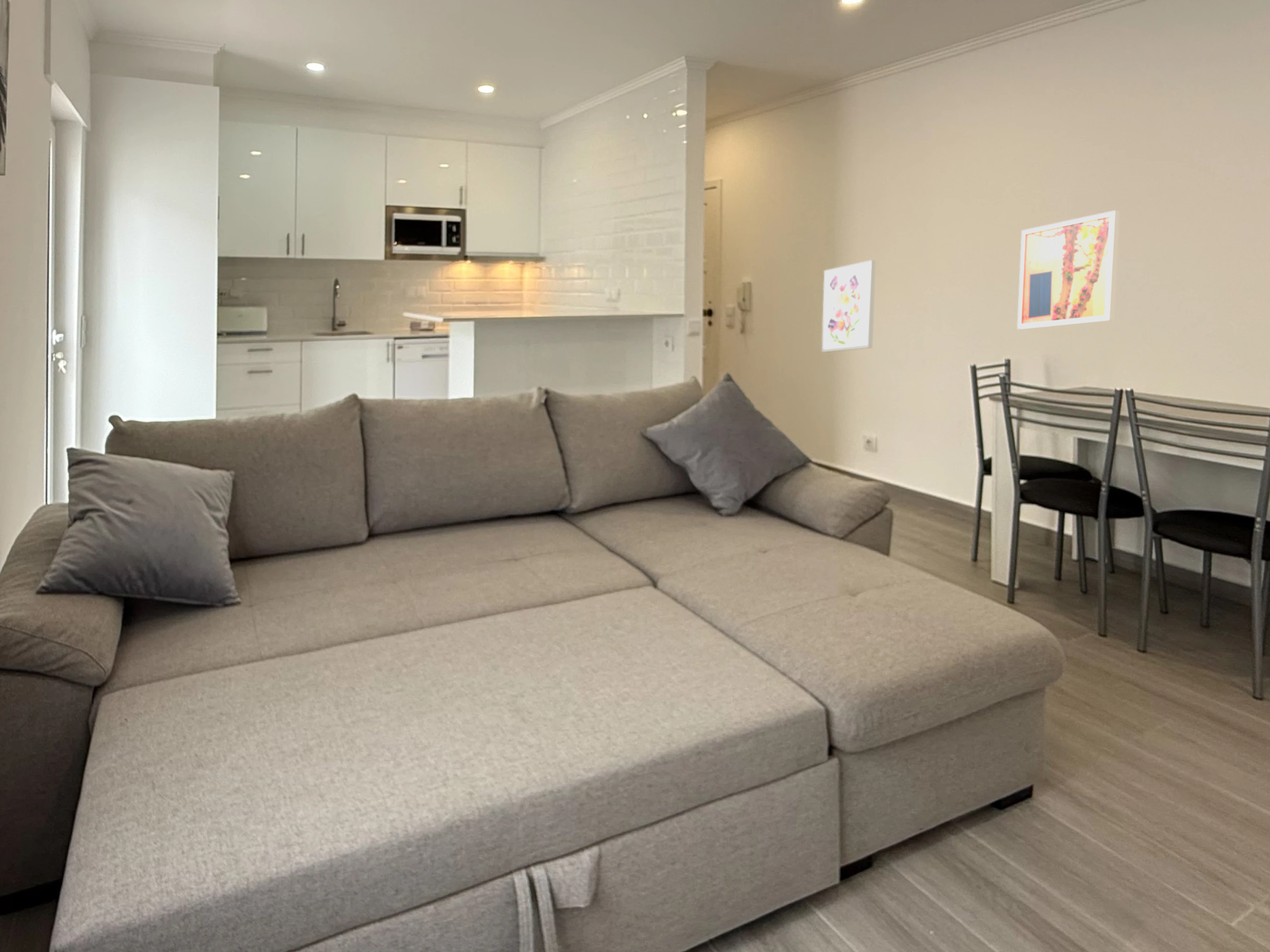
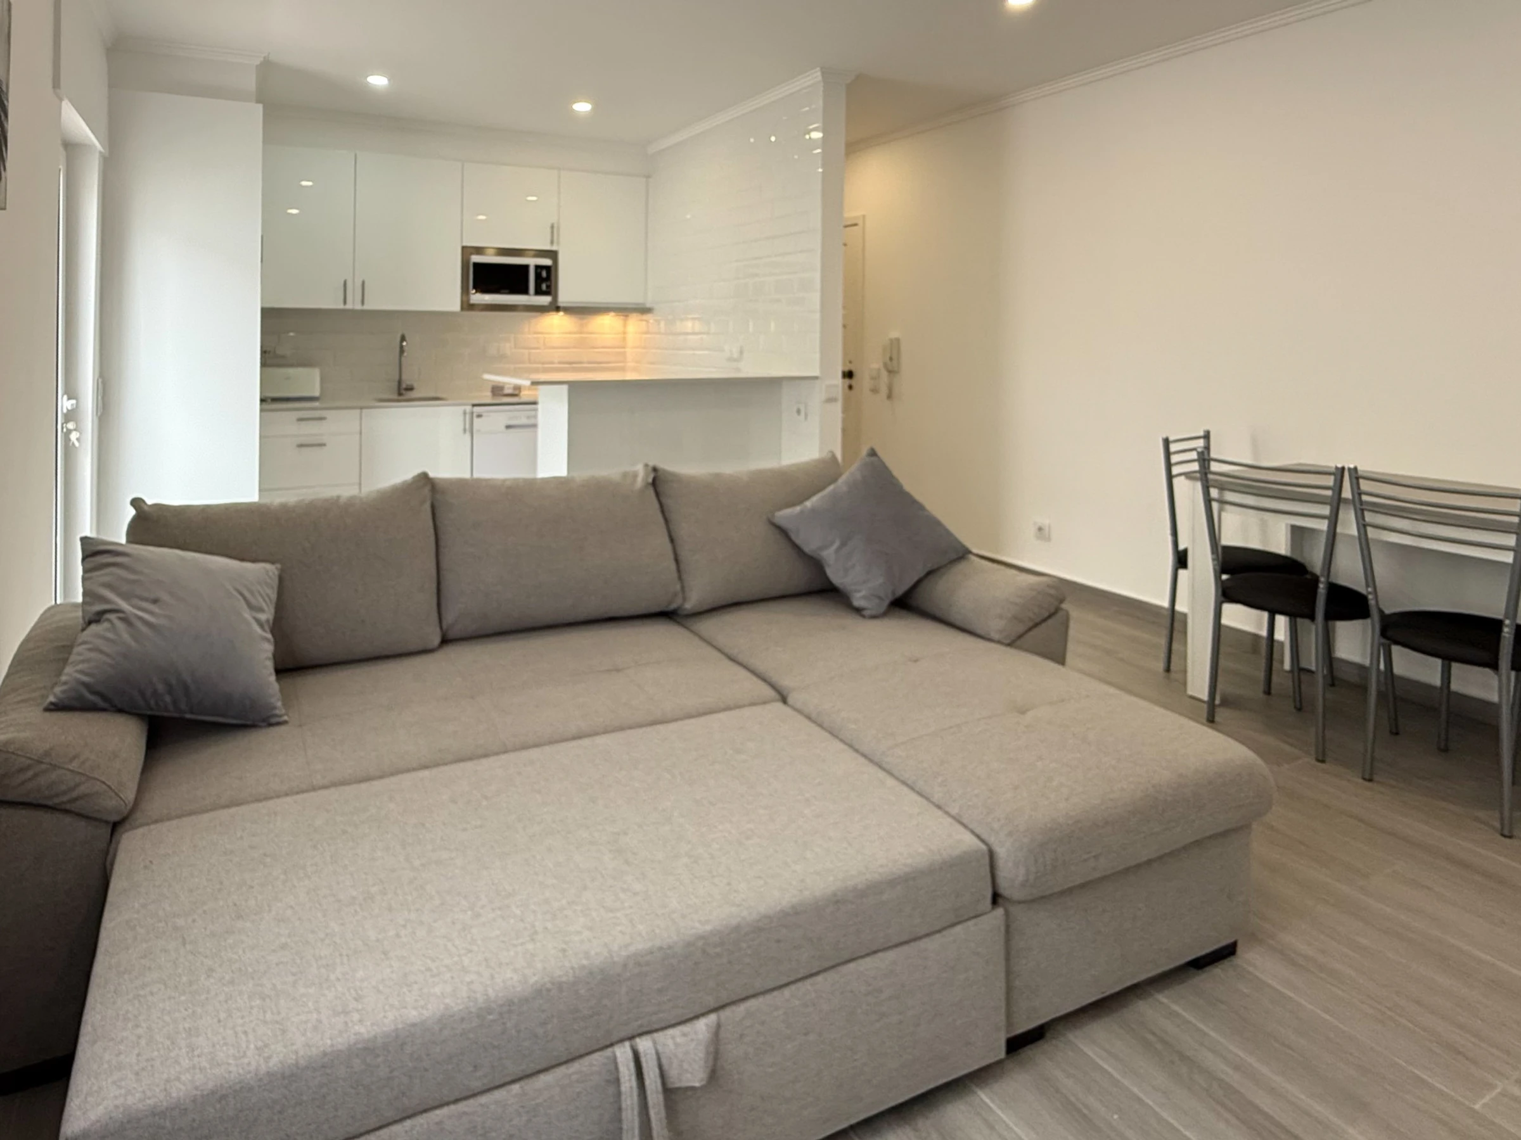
- wall art [821,260,876,353]
- wall art [1017,210,1120,330]
